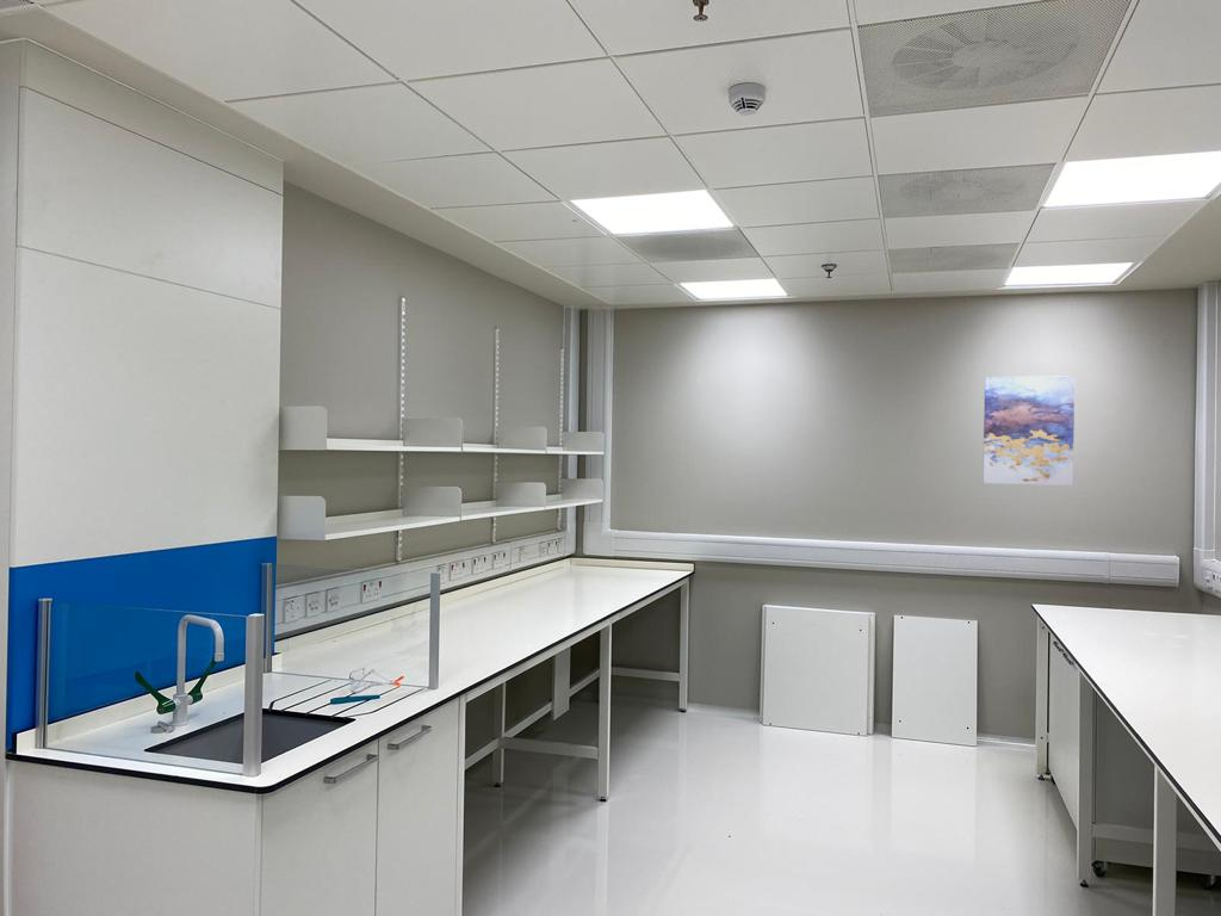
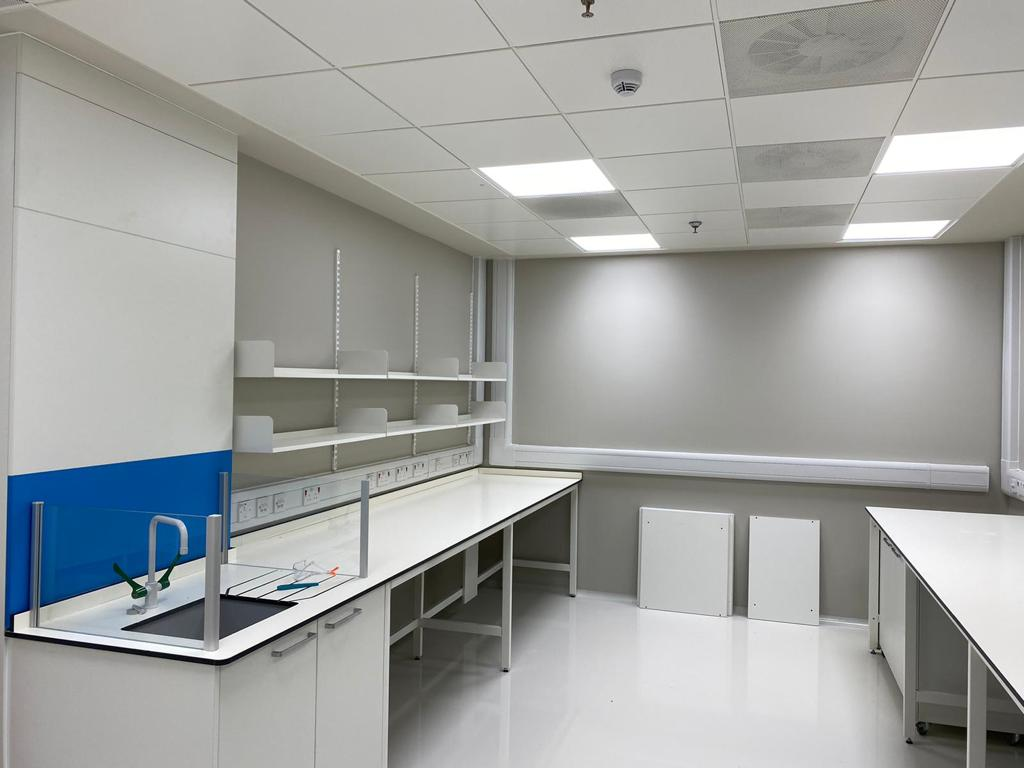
- wall art [981,375,1076,487]
